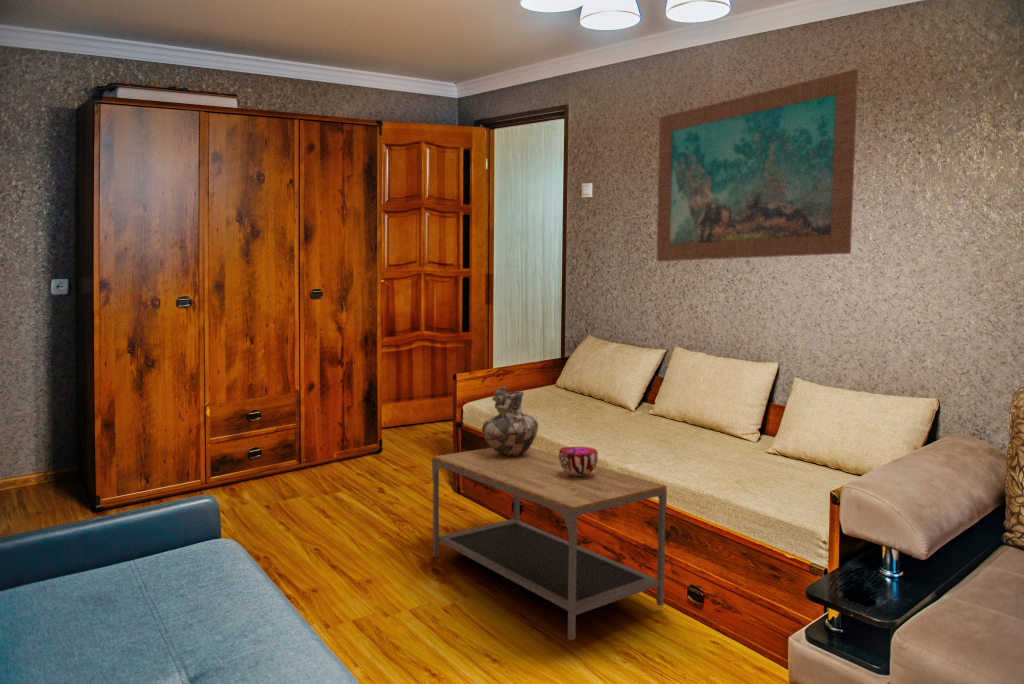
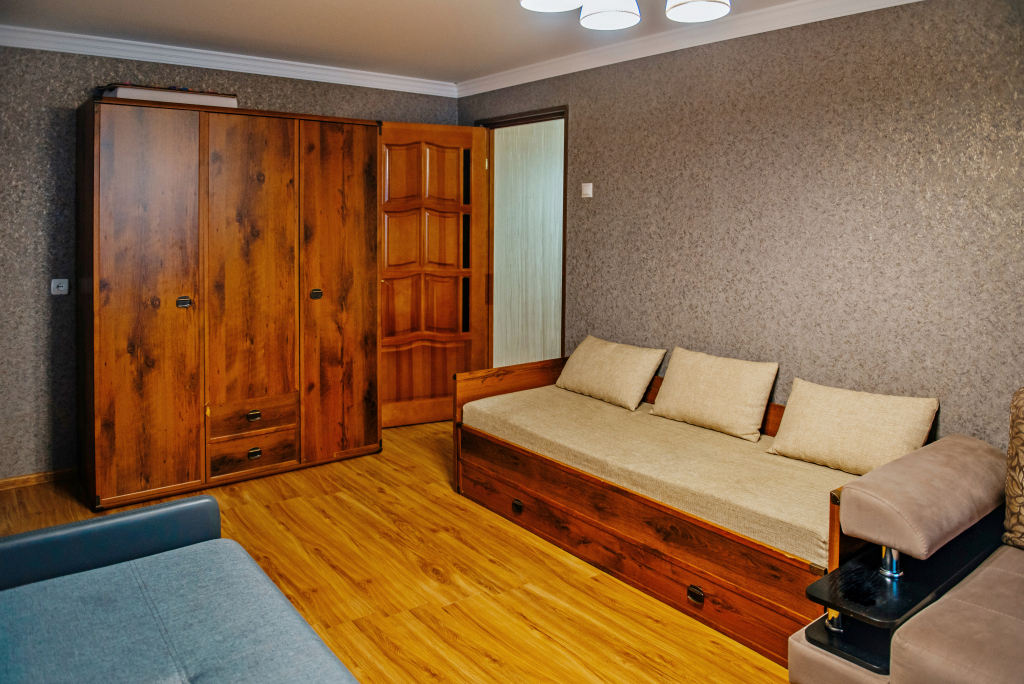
- coffee table [431,446,668,641]
- vase [481,386,539,456]
- wall art [656,68,859,262]
- decorative bowl [558,446,599,476]
